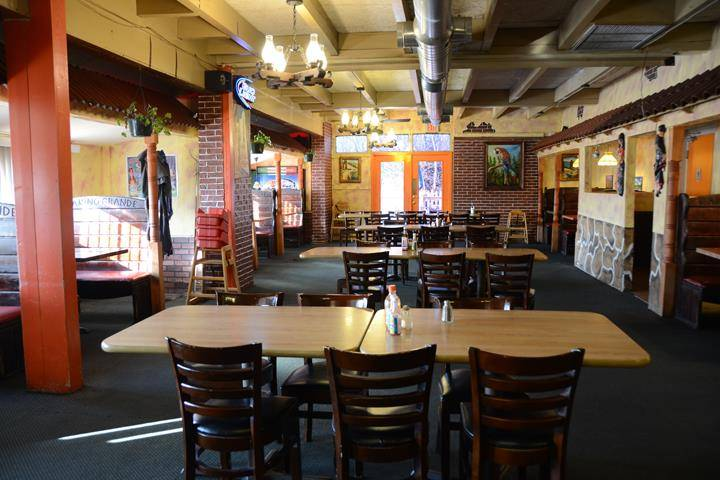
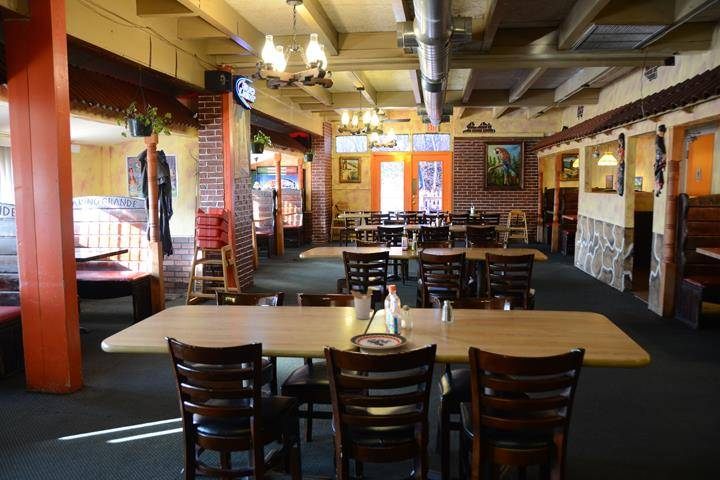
+ utensil holder [350,287,373,320]
+ plate [349,332,408,350]
